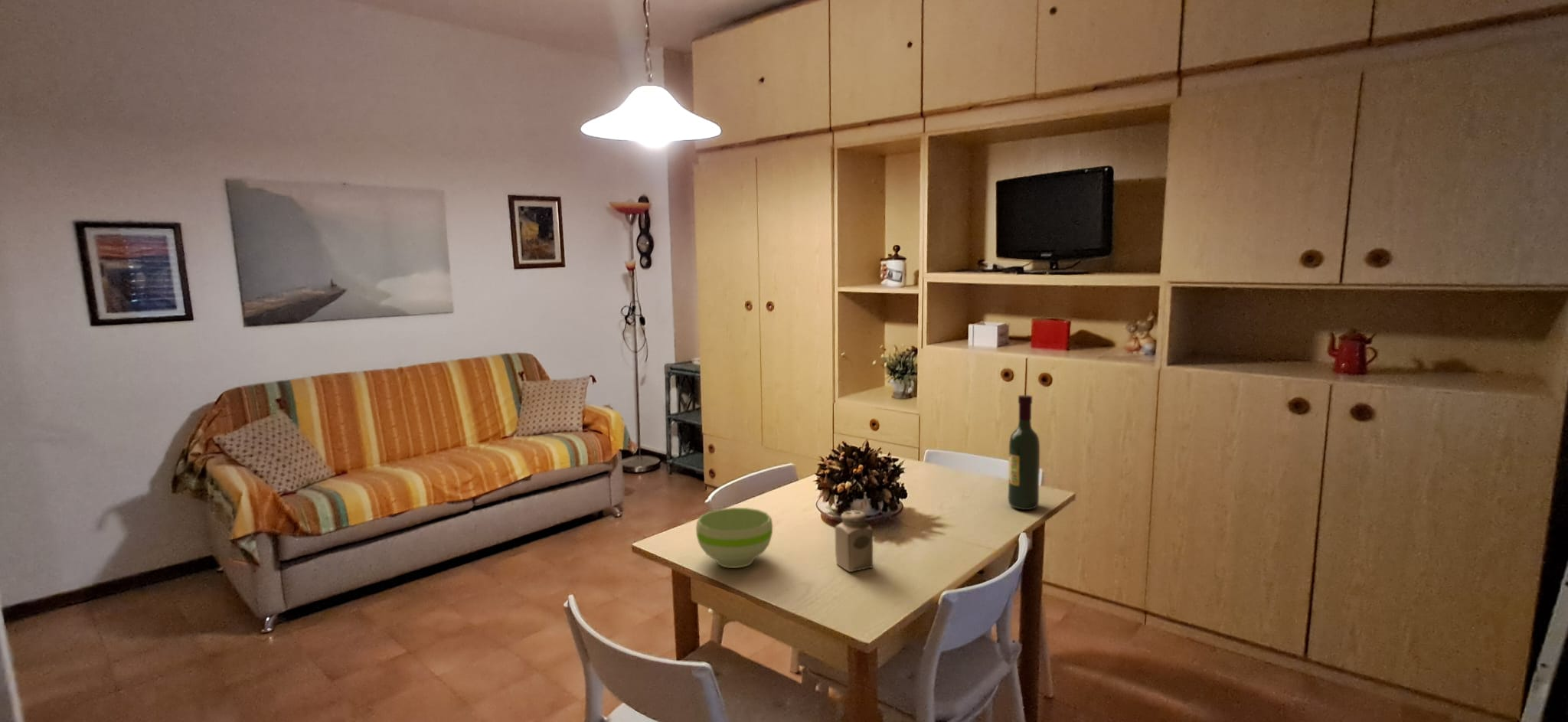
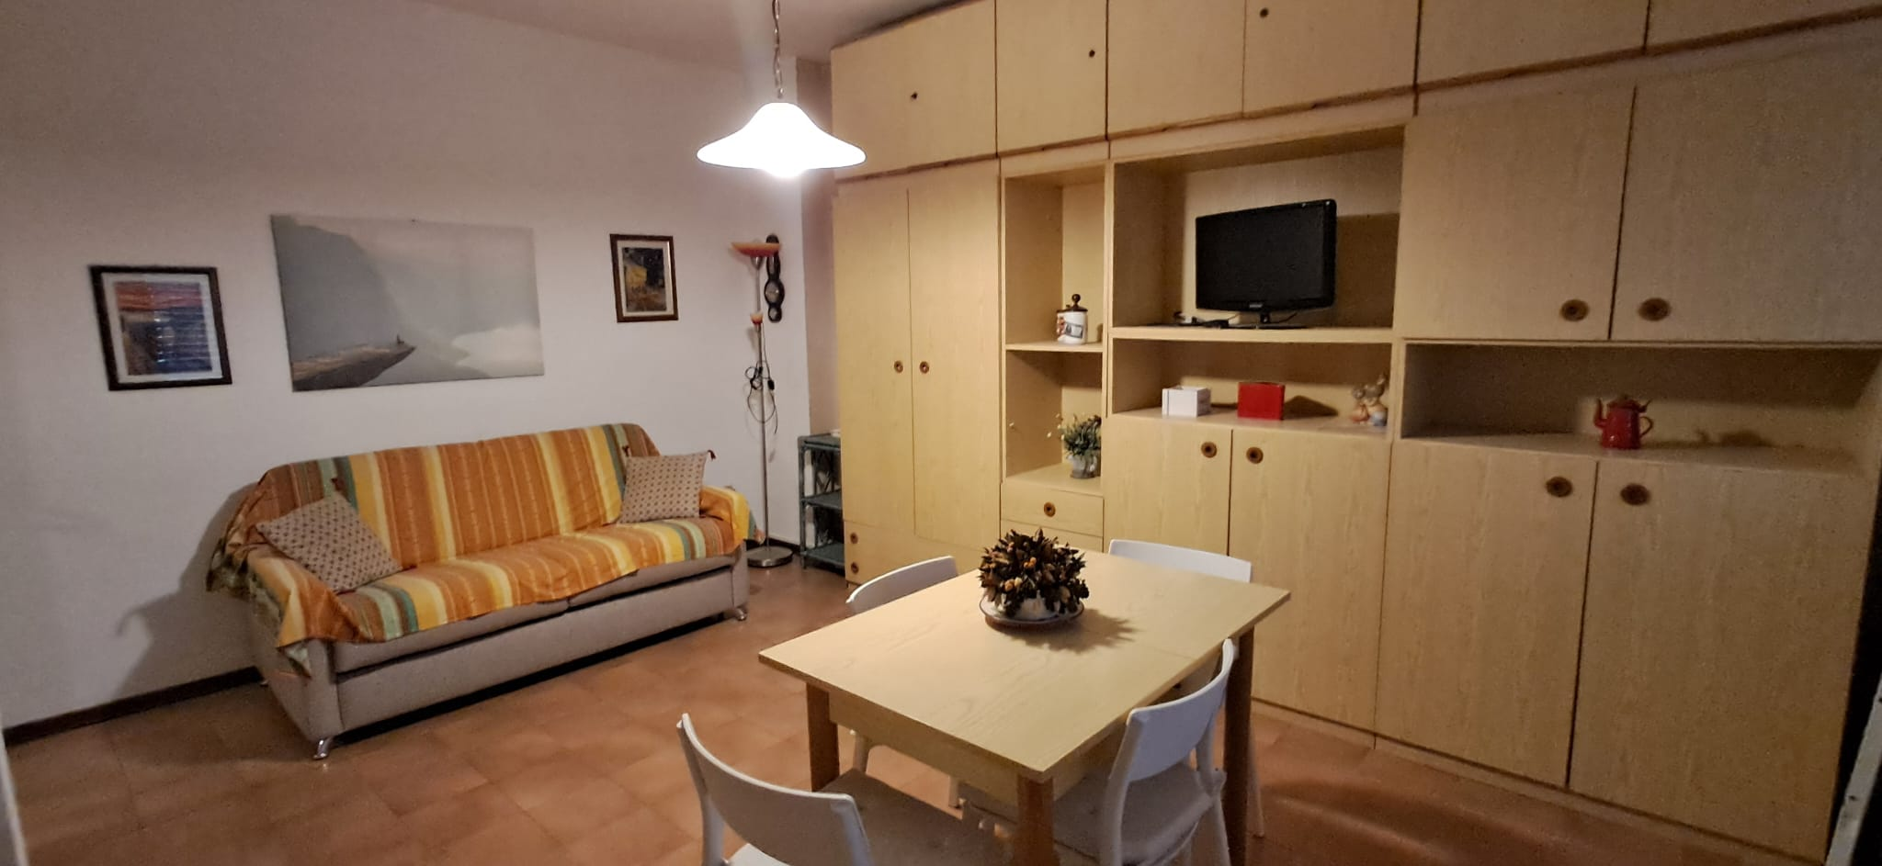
- wine bottle [1008,394,1040,511]
- bowl [695,507,773,569]
- salt shaker [835,509,874,573]
